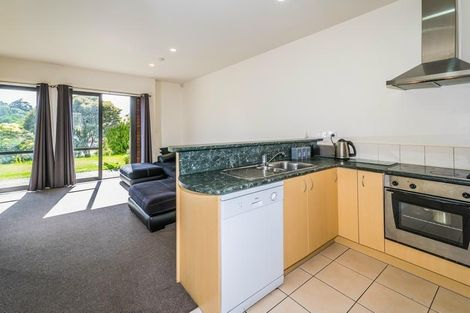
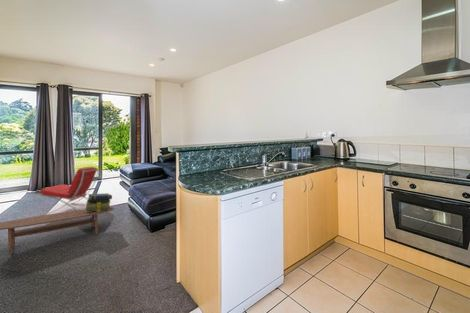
+ lounge chair [39,166,99,216]
+ stack of books [85,192,113,212]
+ coffee table [0,206,115,254]
